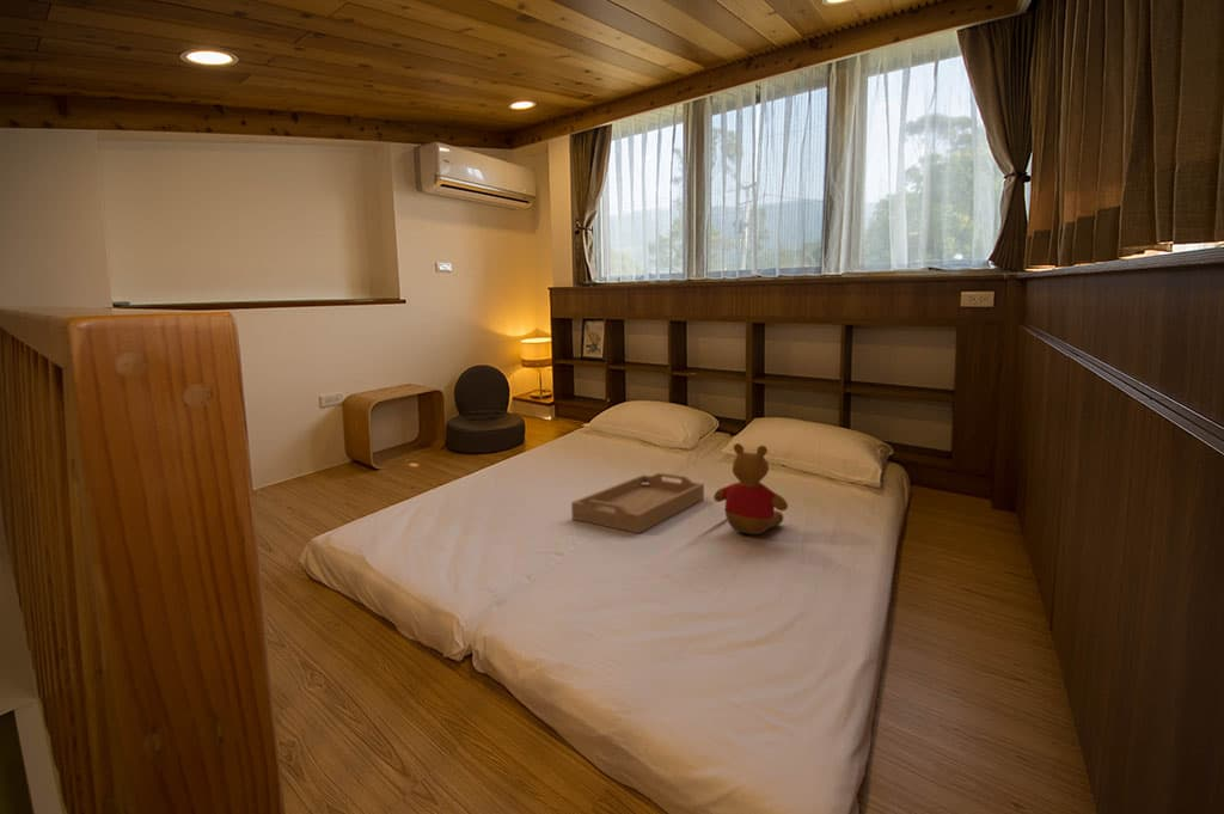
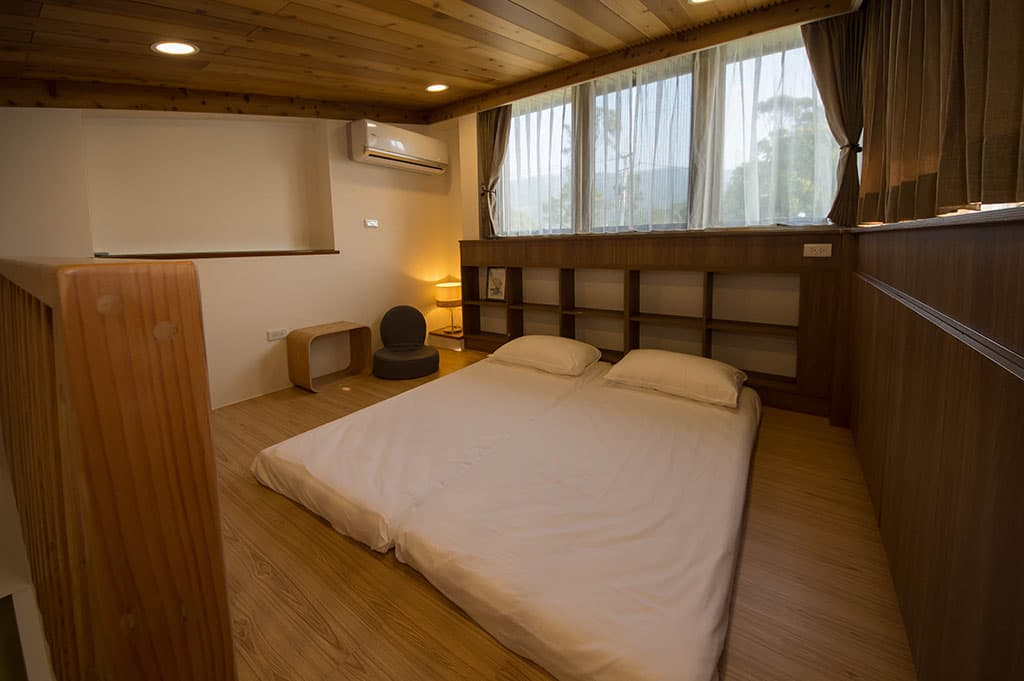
- serving tray [570,472,705,534]
- teddy bear [712,442,789,535]
